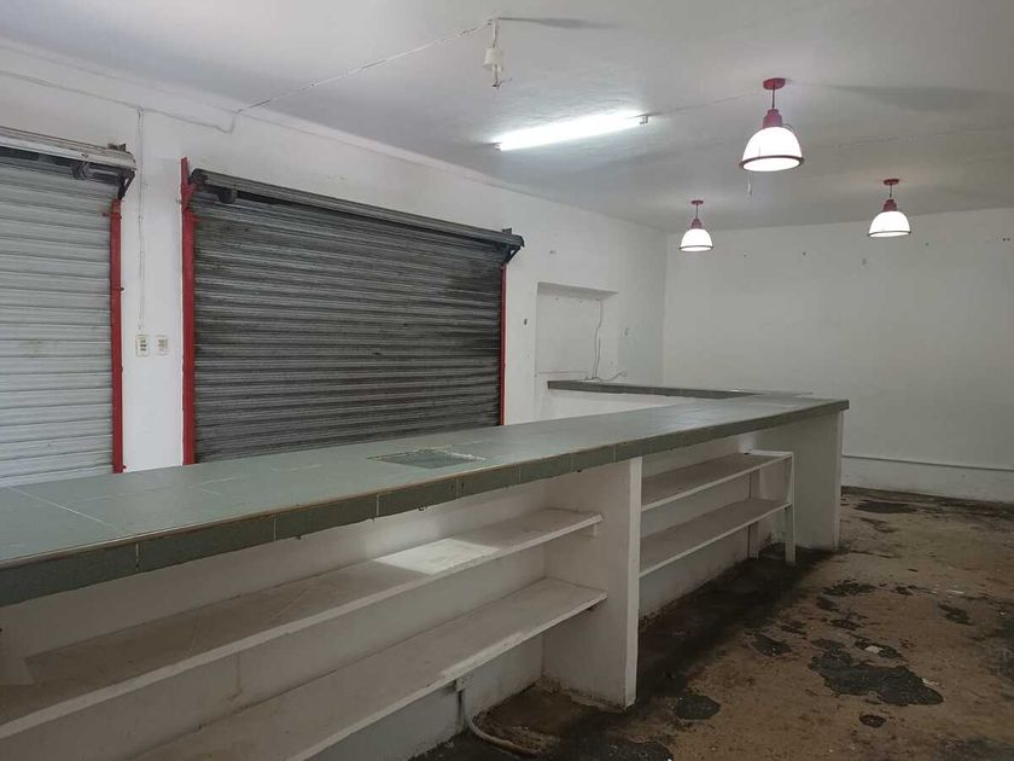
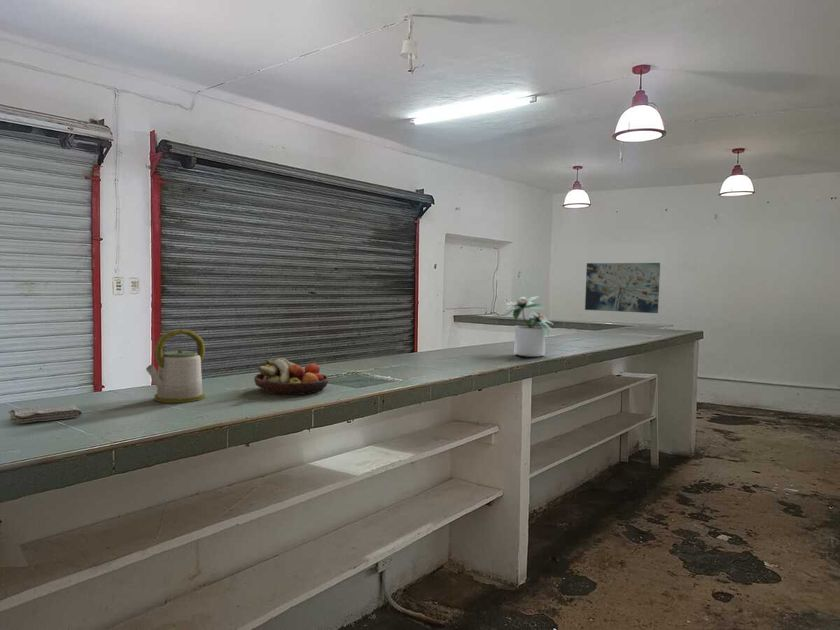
+ washcloth [8,403,83,425]
+ wall art [584,262,661,314]
+ kettle [145,328,206,404]
+ fruit bowl [253,357,330,396]
+ potted plant [499,296,555,358]
